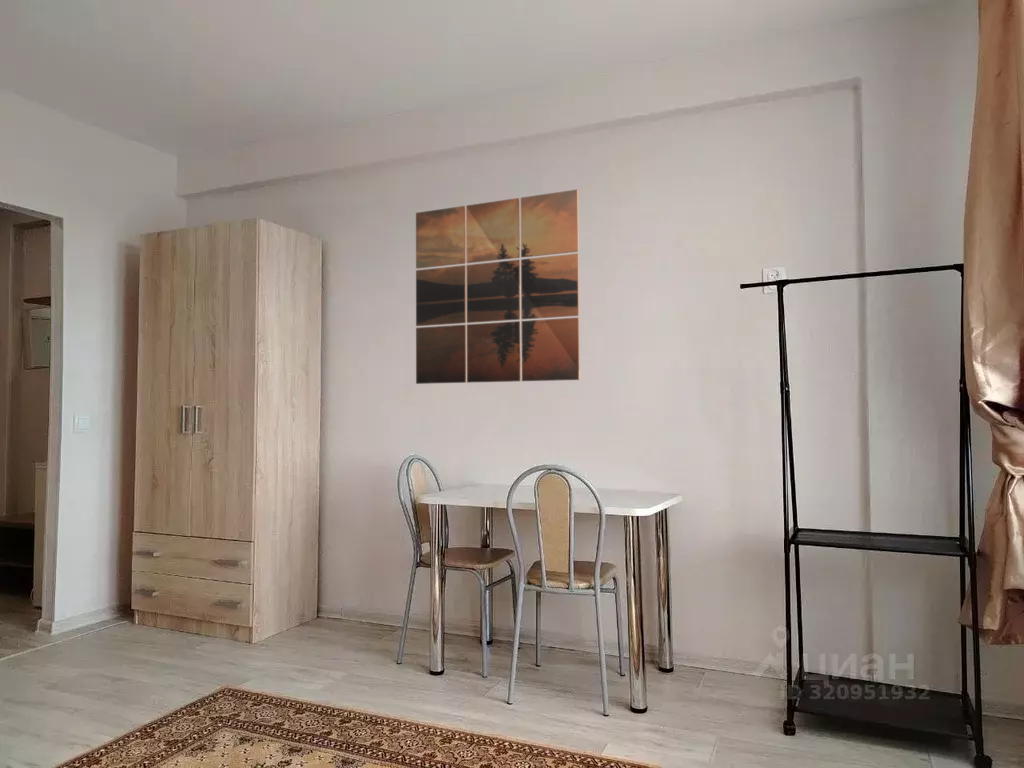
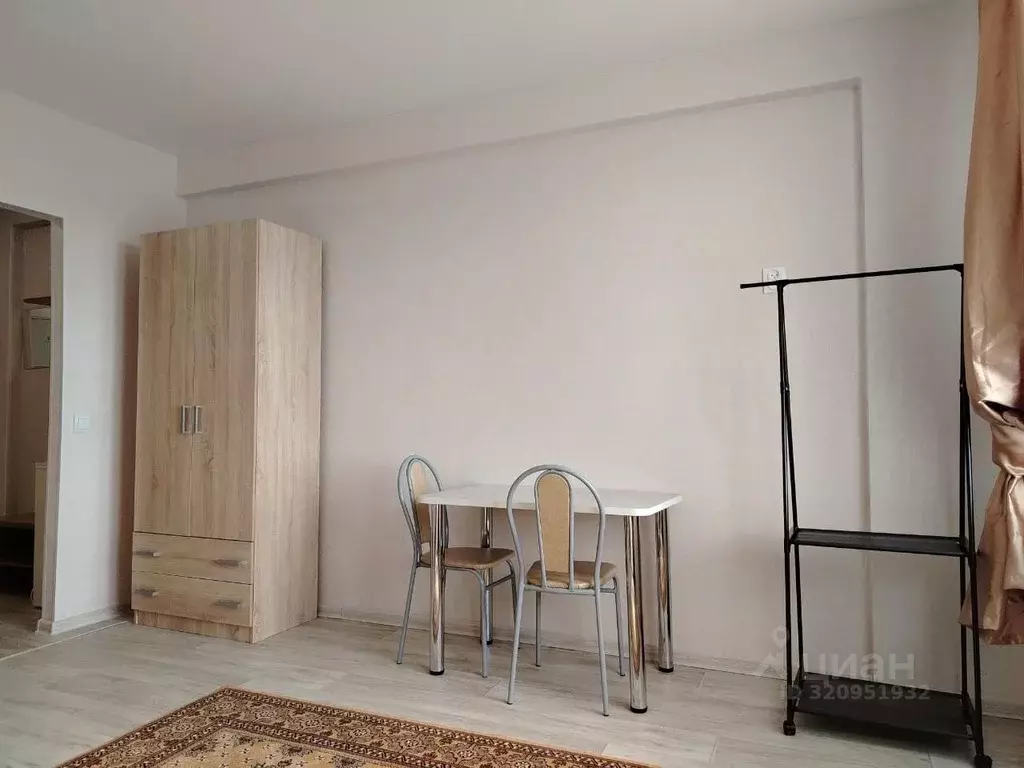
- wall art [415,189,581,385]
